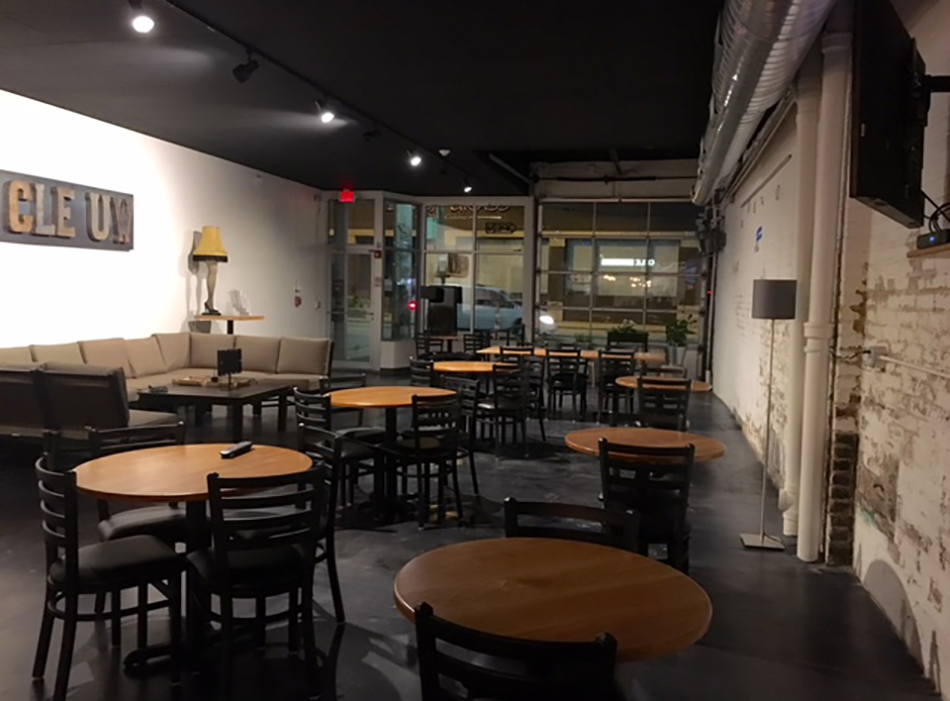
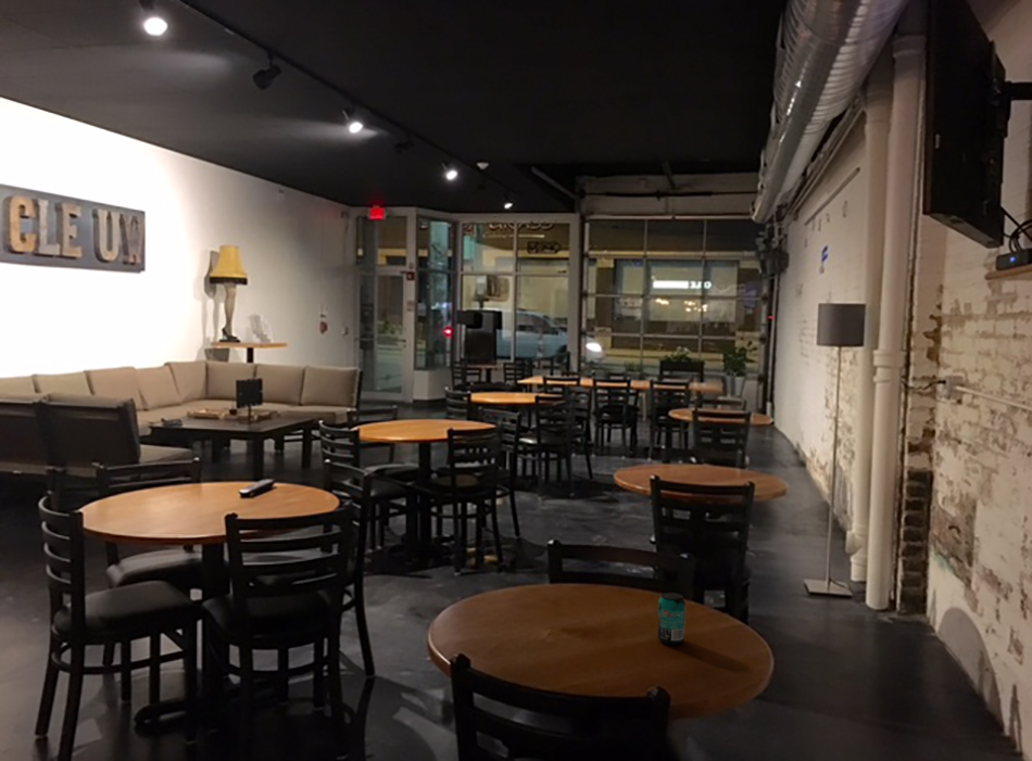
+ beverage can [656,592,687,646]
